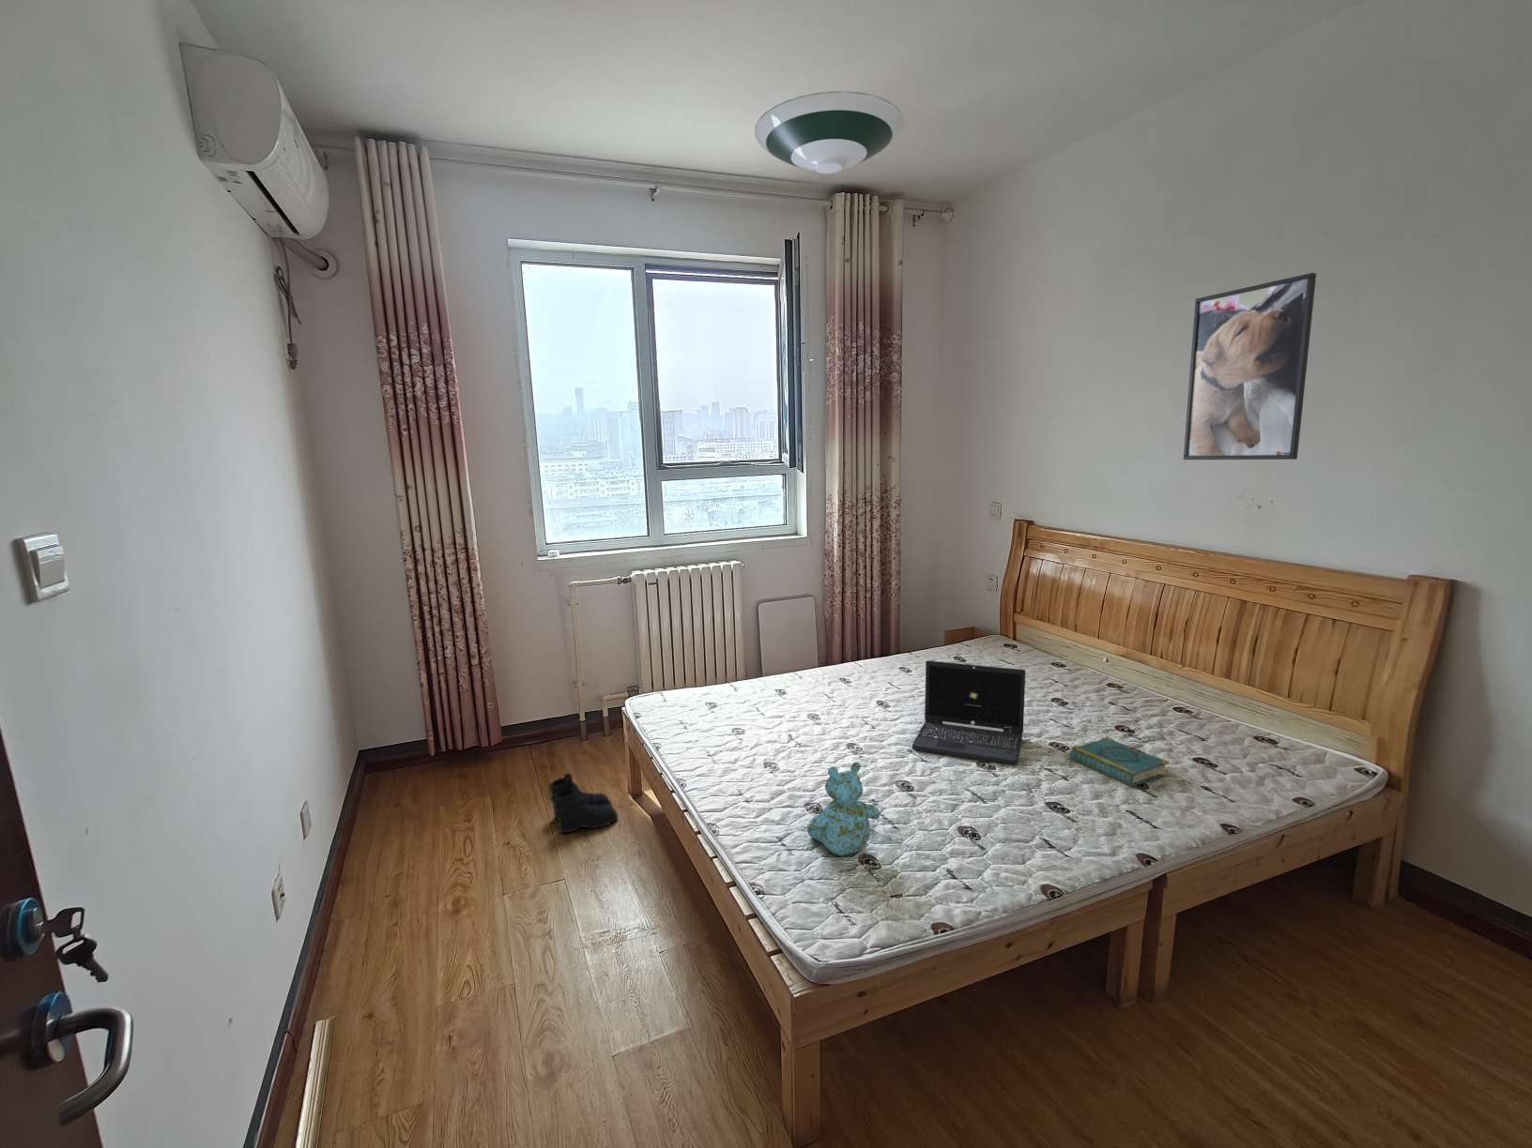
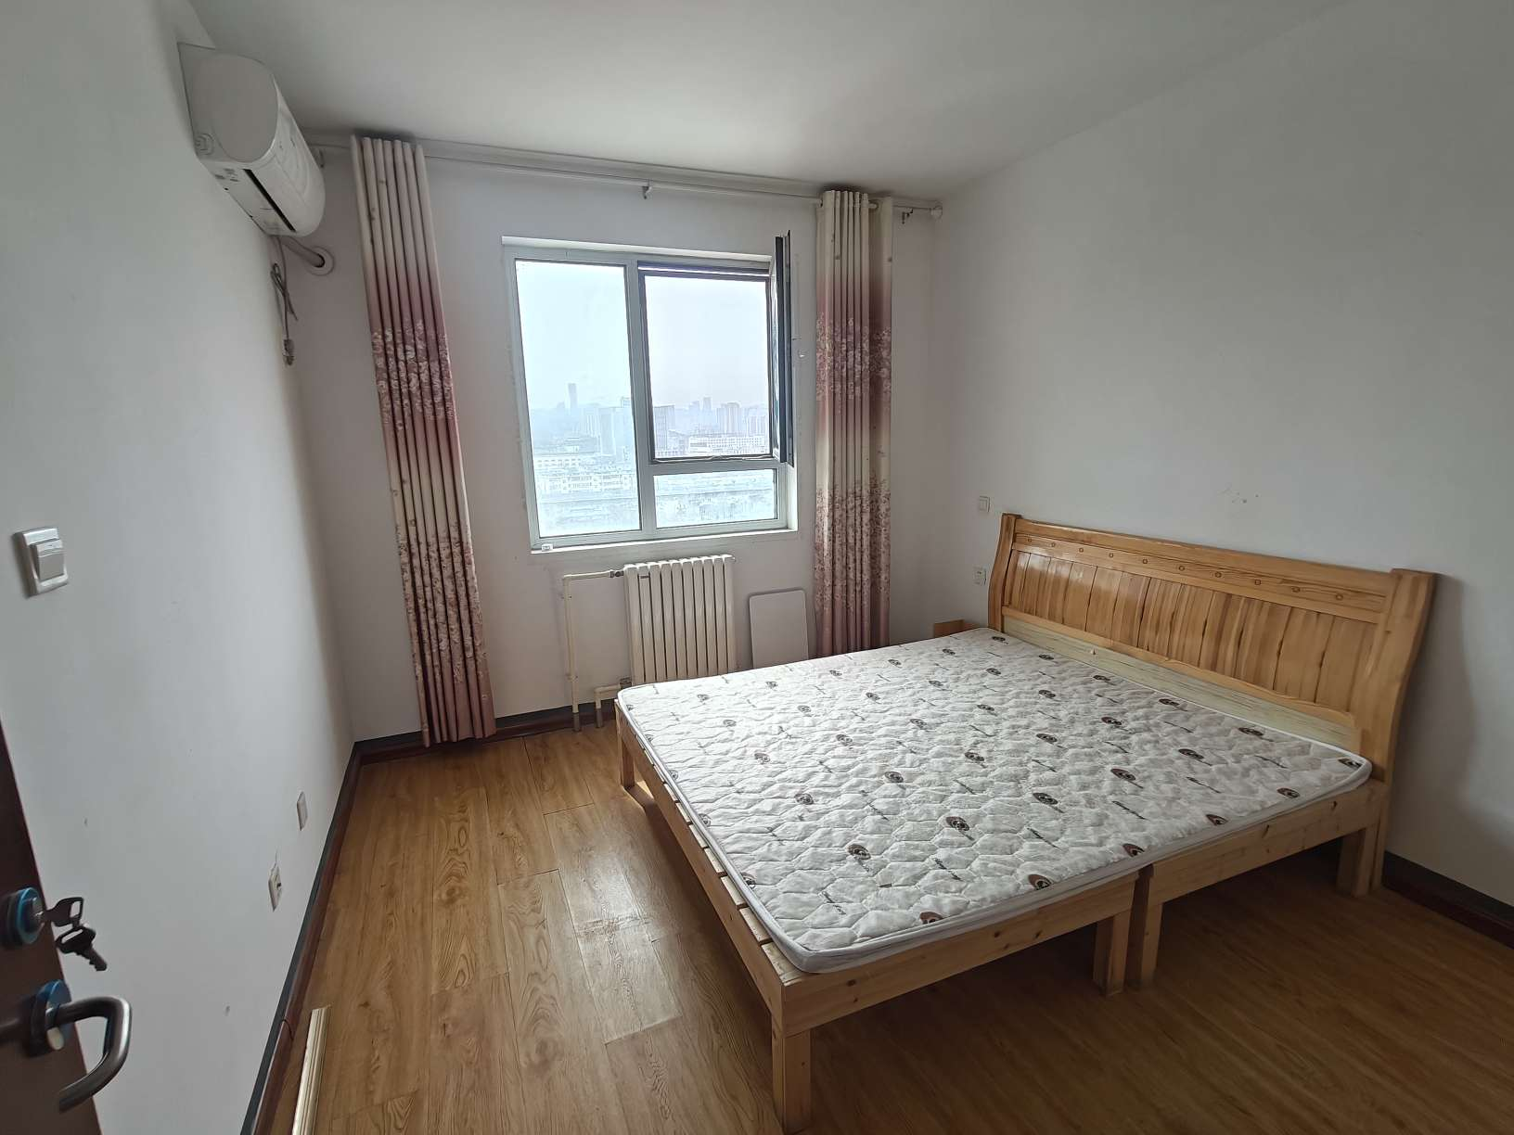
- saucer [754,90,905,175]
- boots [548,773,619,833]
- laptop [912,661,1027,766]
- book [1070,737,1170,789]
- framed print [1183,273,1317,461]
- stuffed bear [806,762,881,856]
